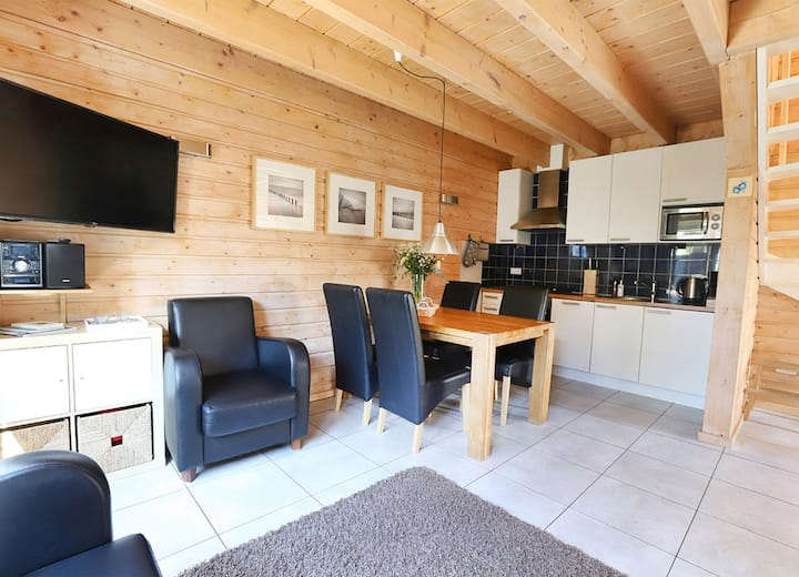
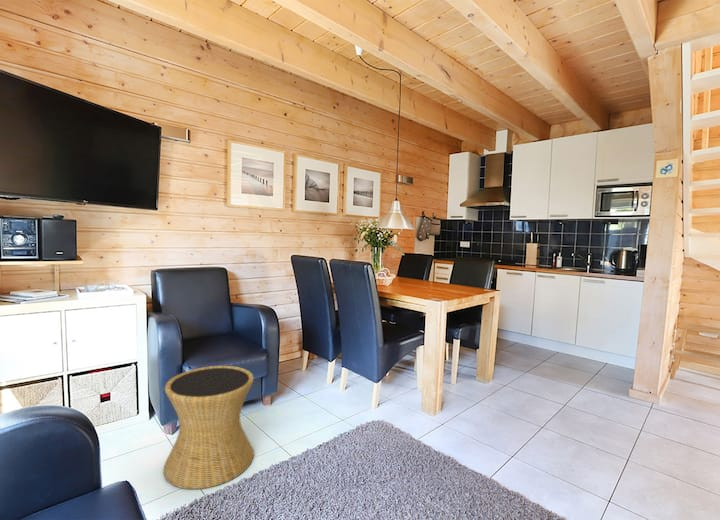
+ side table [162,365,255,490]
